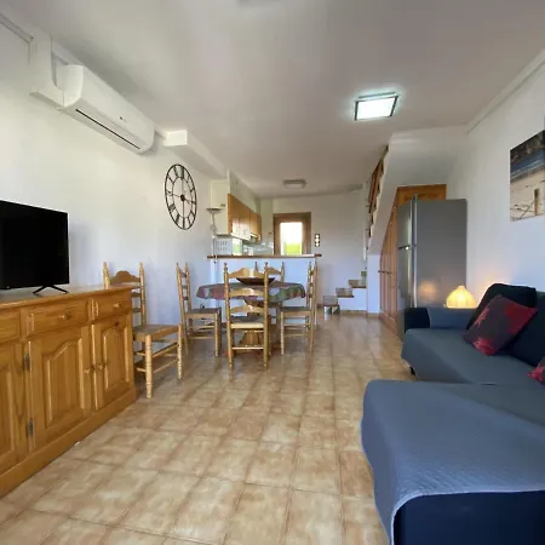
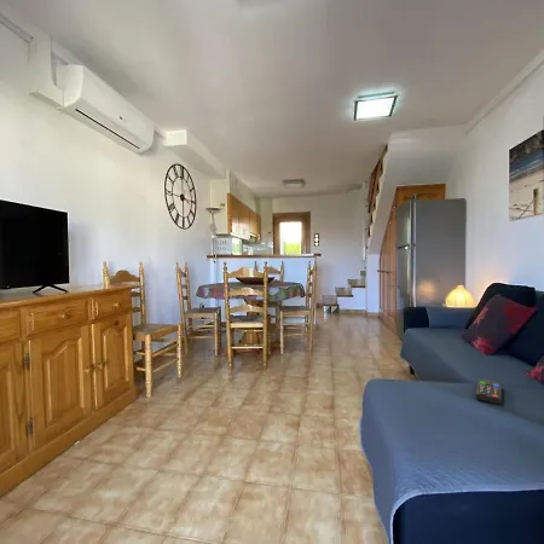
+ remote control [475,377,503,405]
